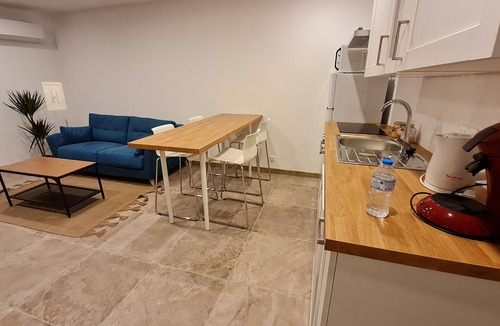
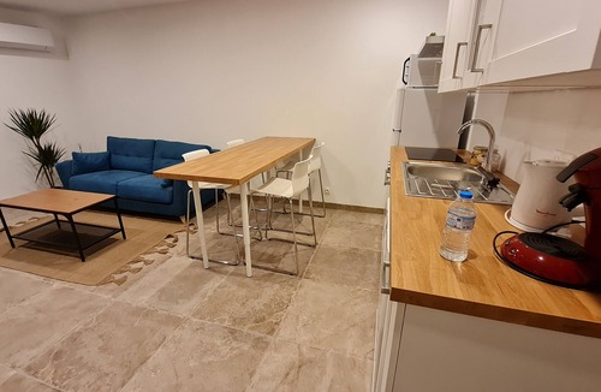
- wall art [40,81,68,112]
